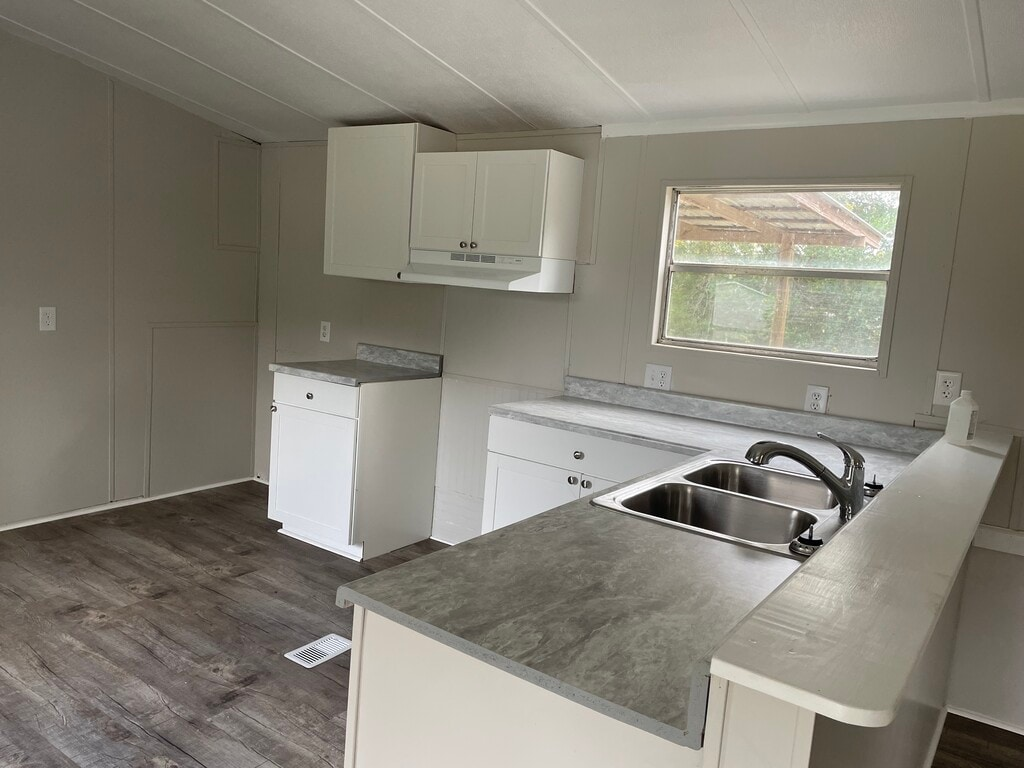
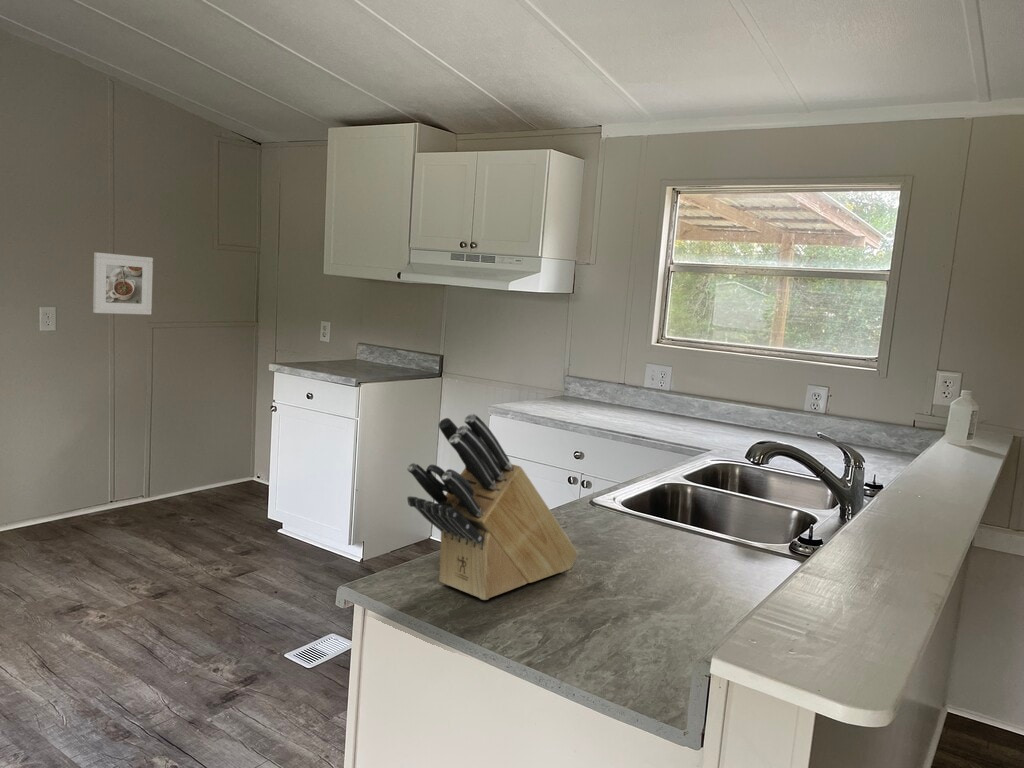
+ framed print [92,251,154,316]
+ knife block [406,412,579,601]
